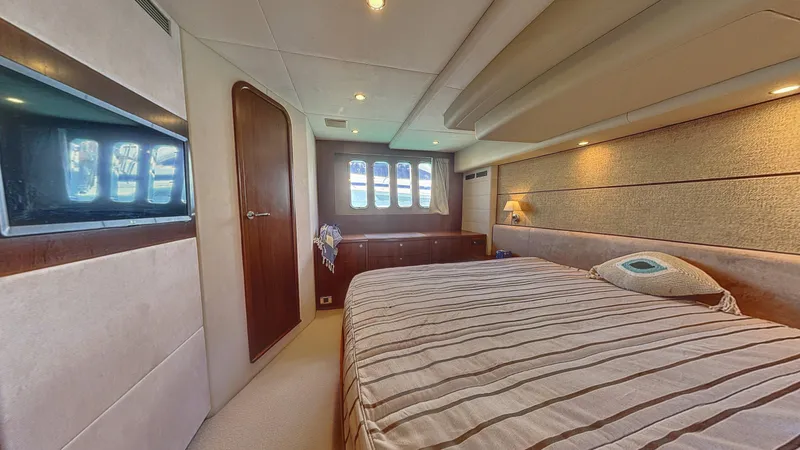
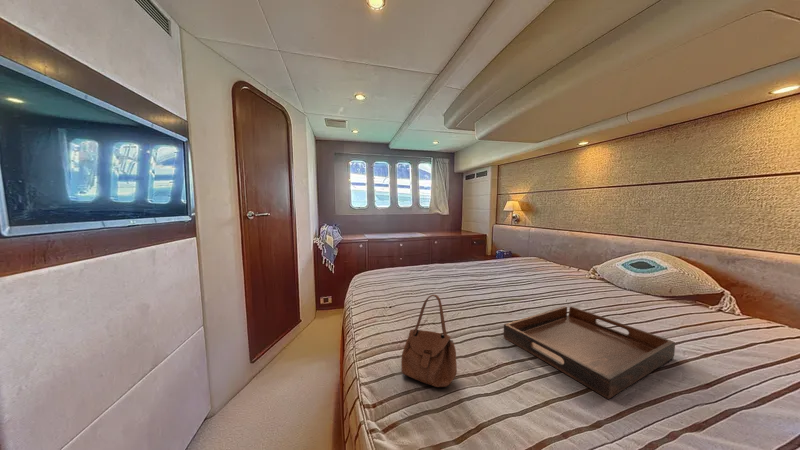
+ serving tray [503,305,676,400]
+ handbag [400,294,458,388]
